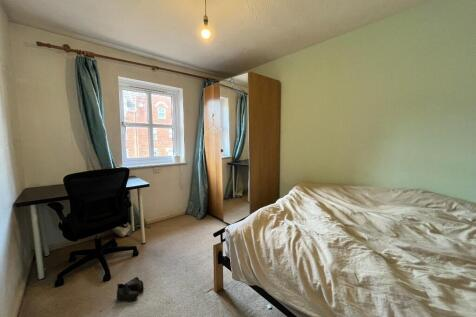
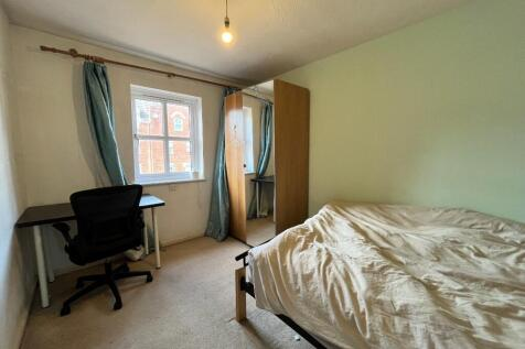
- boots [116,276,145,302]
